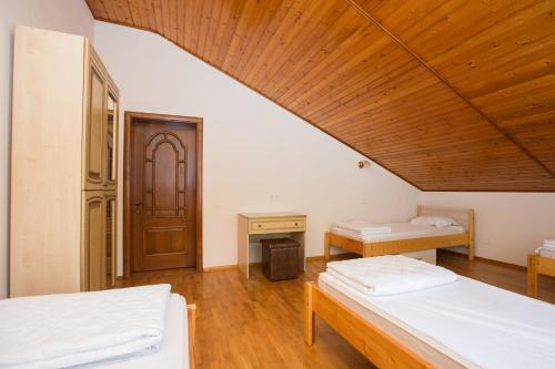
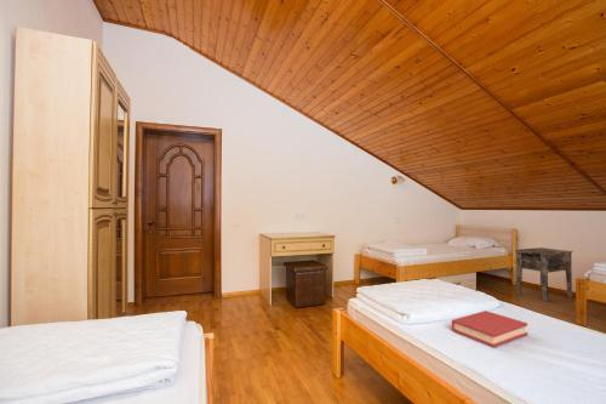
+ side table [514,246,573,302]
+ hardback book [451,309,528,348]
